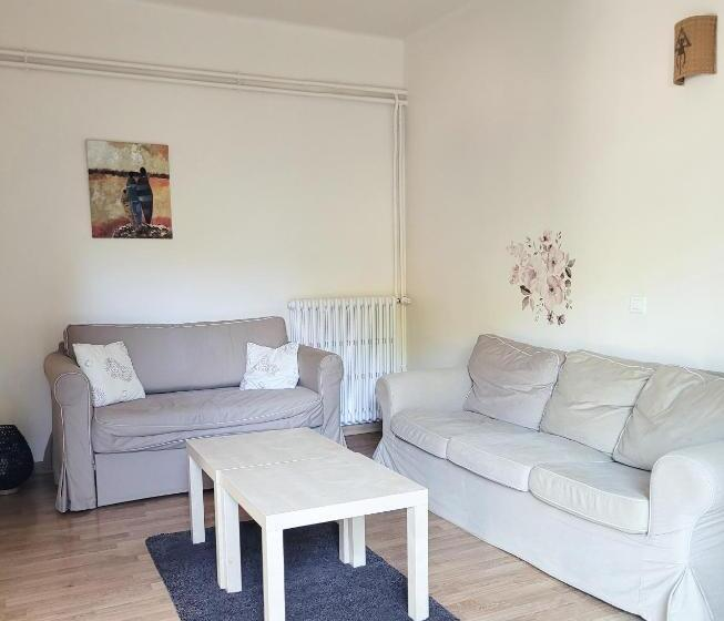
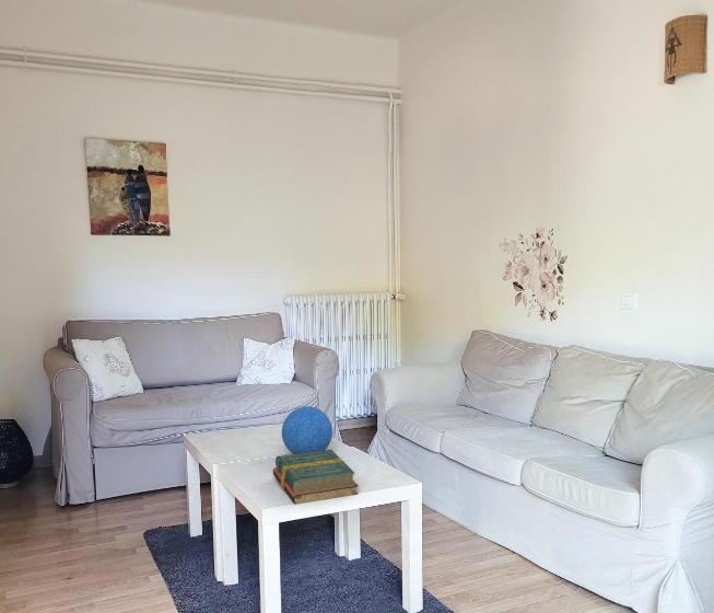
+ decorative ball [281,405,333,454]
+ hardback book [272,449,360,506]
